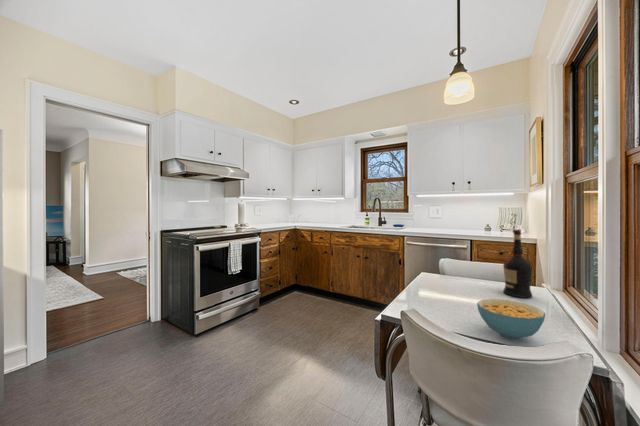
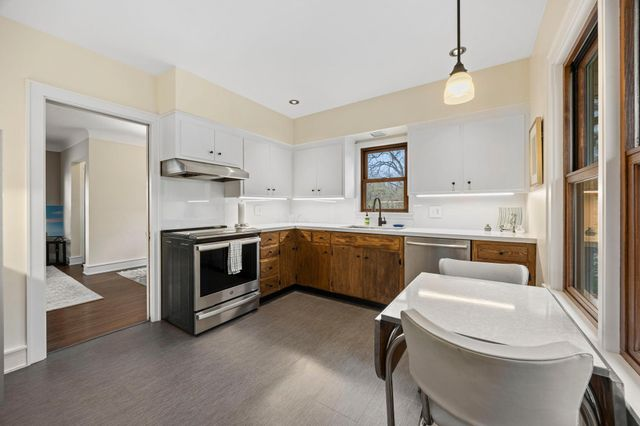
- cereal bowl [476,298,546,340]
- liquor [502,229,534,298]
